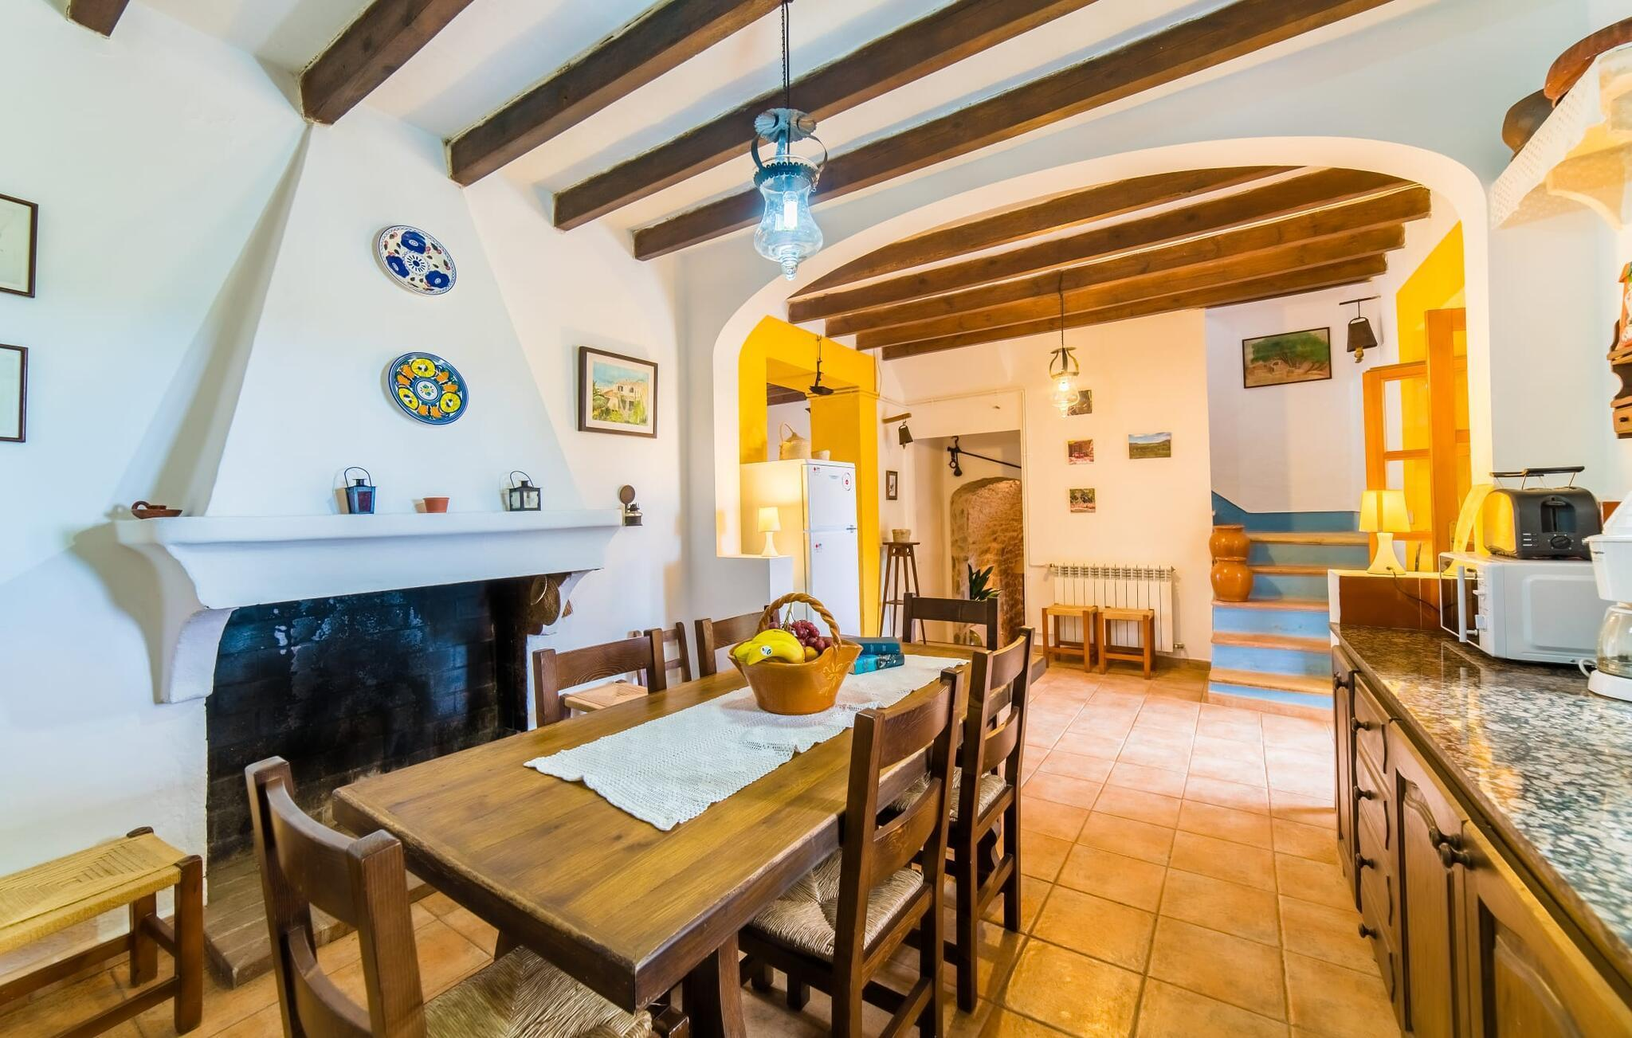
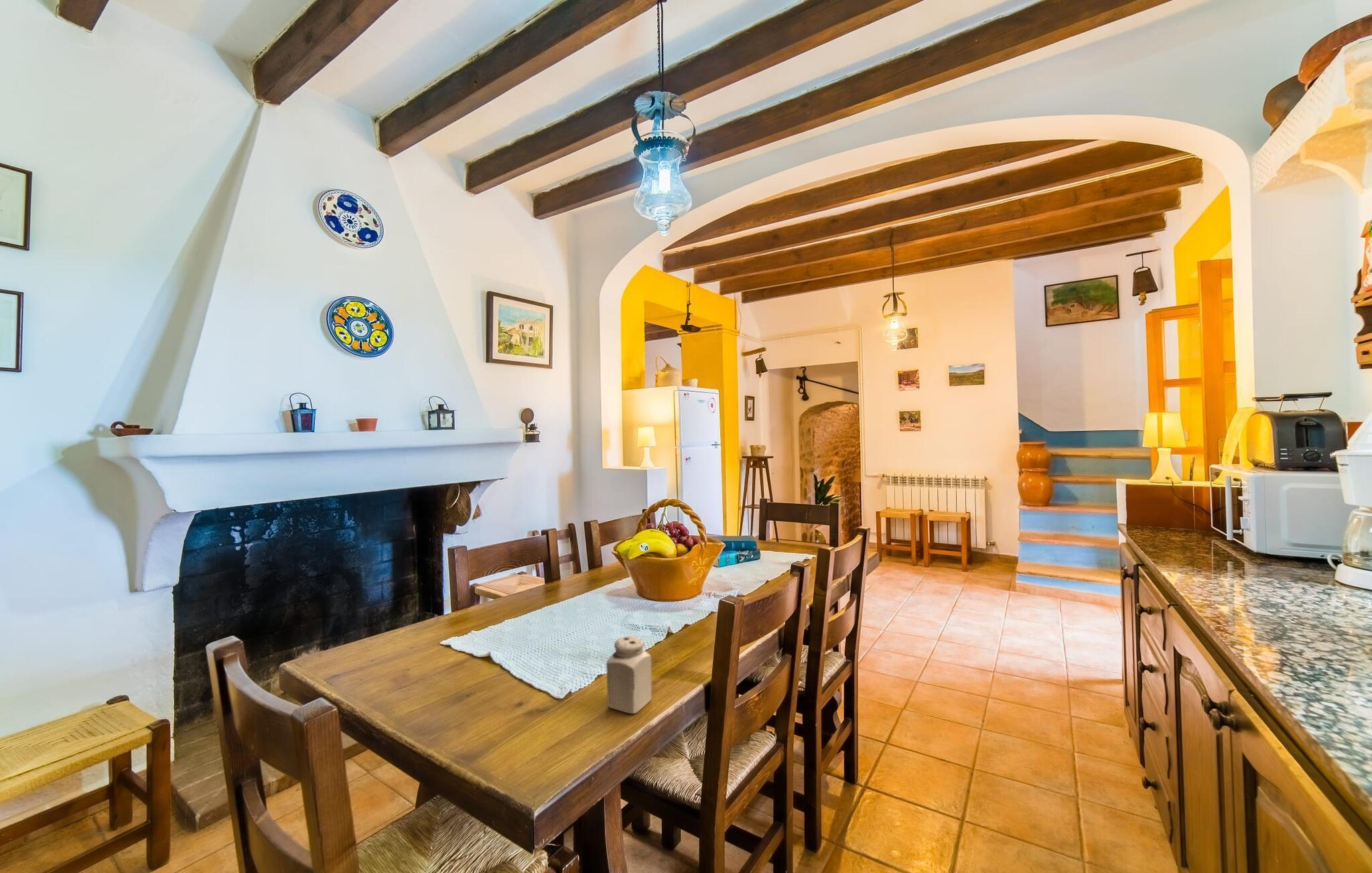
+ salt shaker [606,635,653,714]
